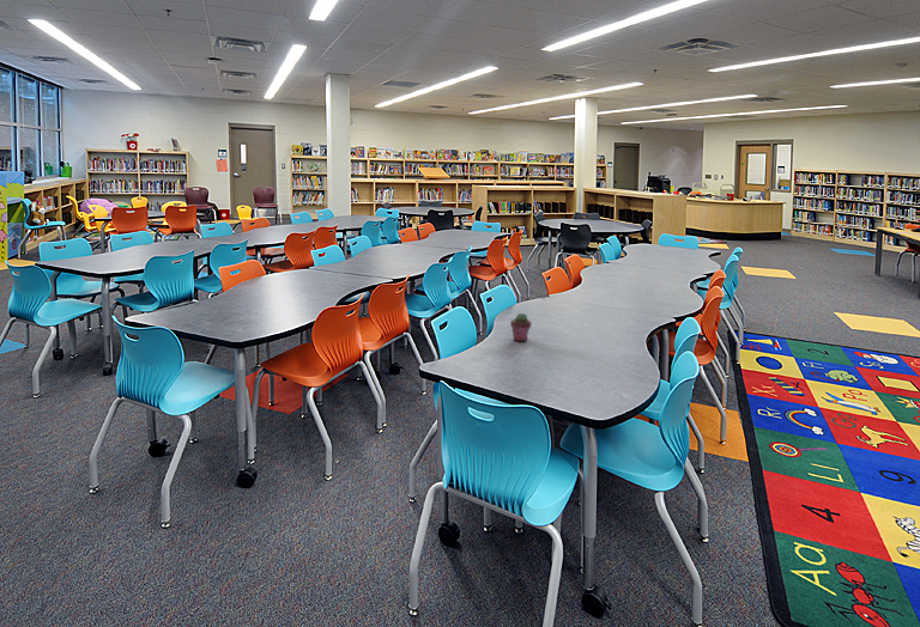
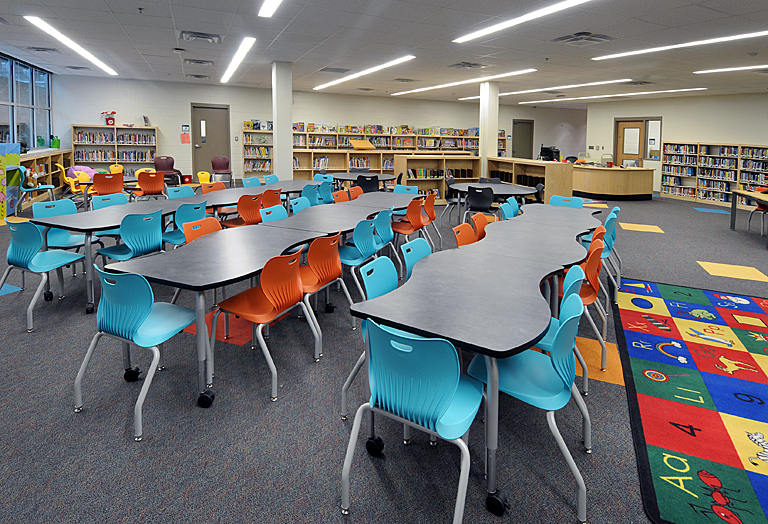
- potted succulent [509,312,533,342]
